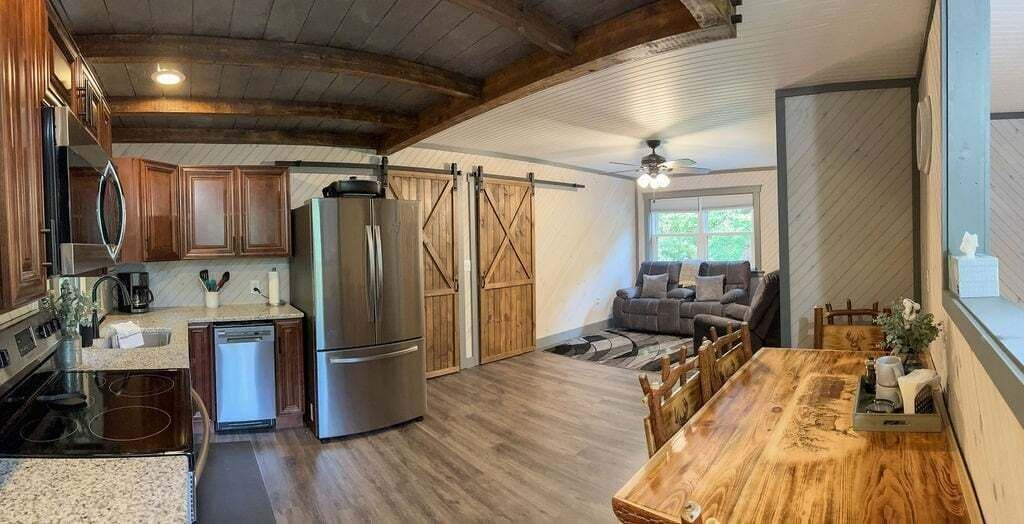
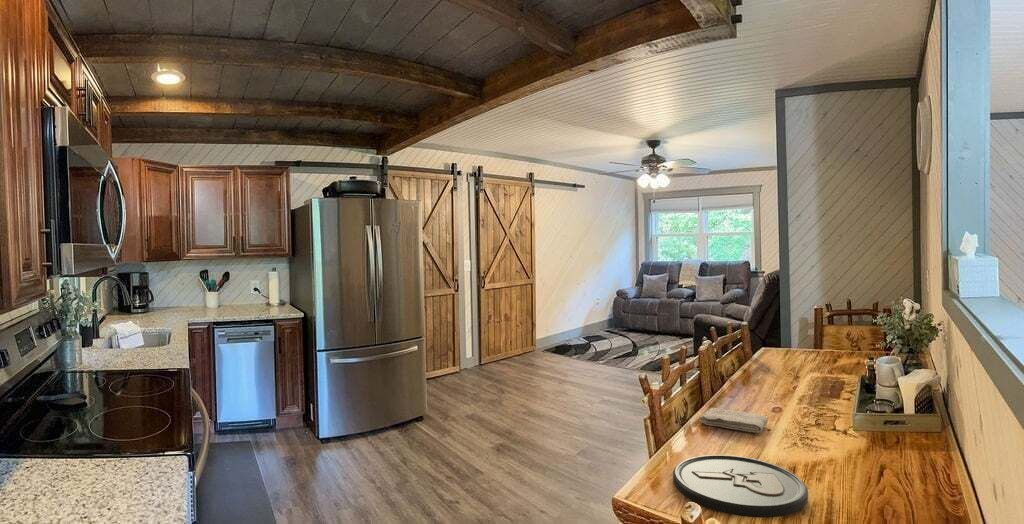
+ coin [672,454,809,519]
+ washcloth [699,407,769,433]
